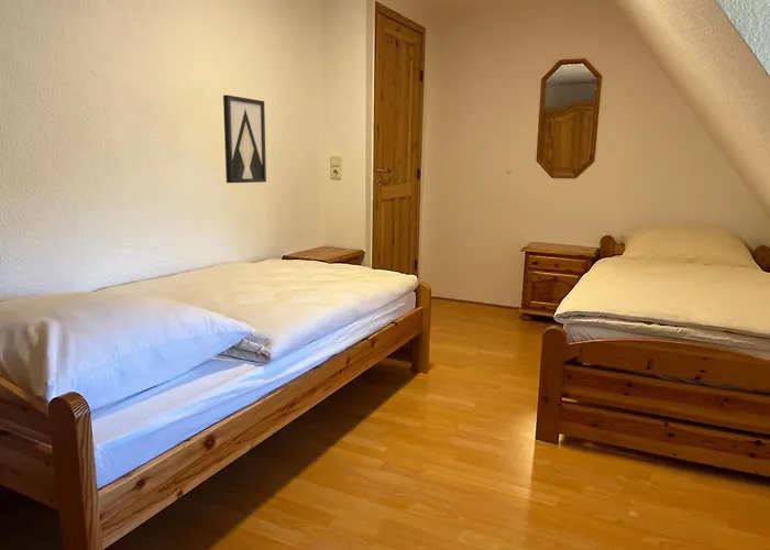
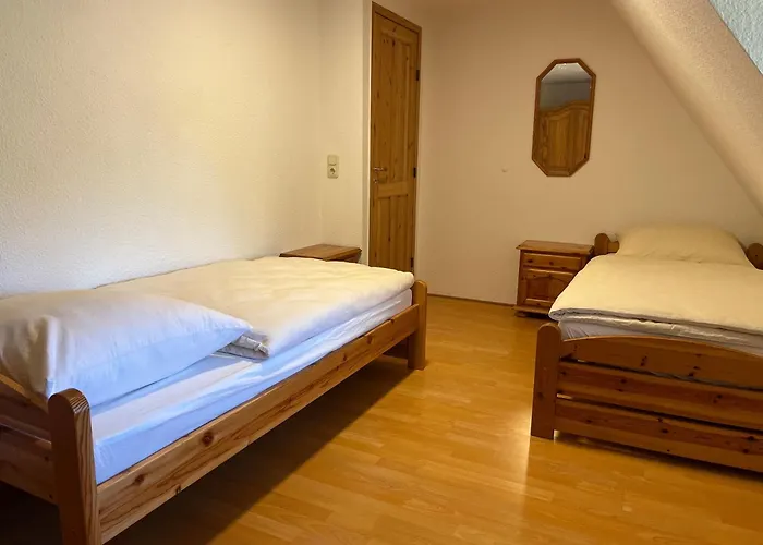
- wall art [222,94,267,184]
